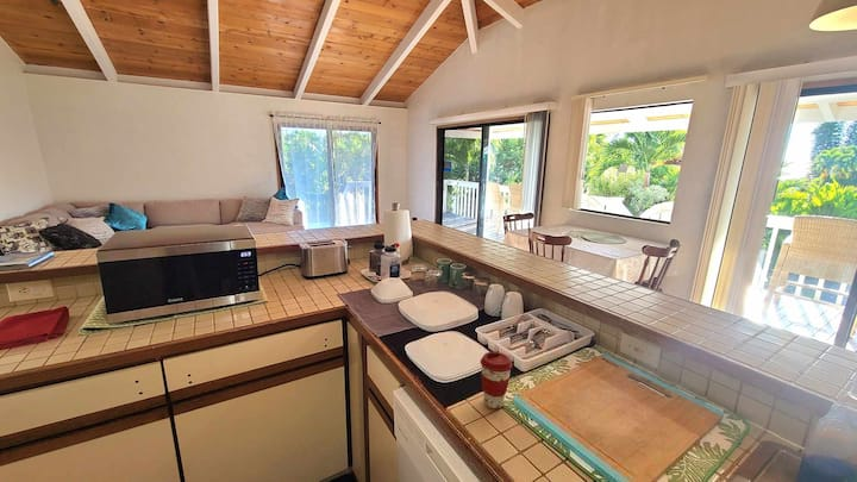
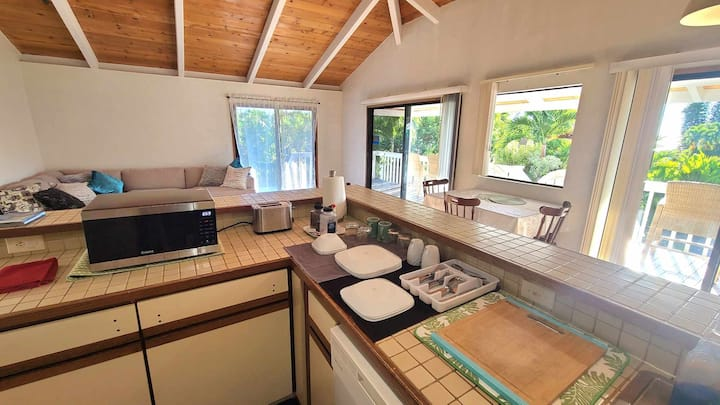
- coffee cup [480,351,514,409]
